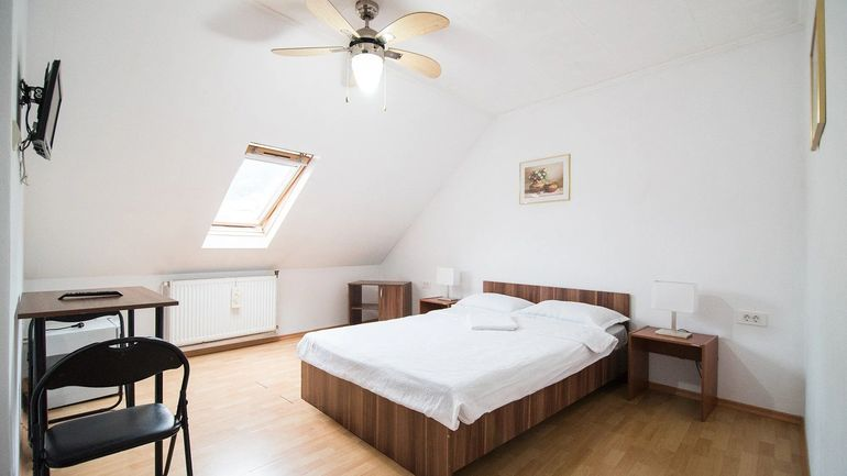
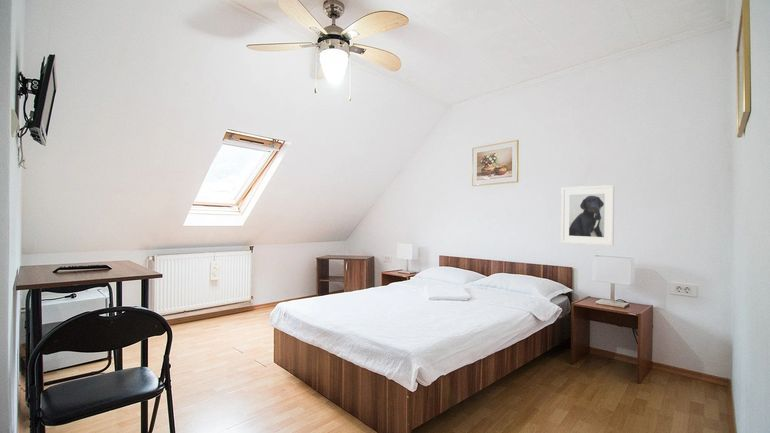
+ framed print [560,184,615,247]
